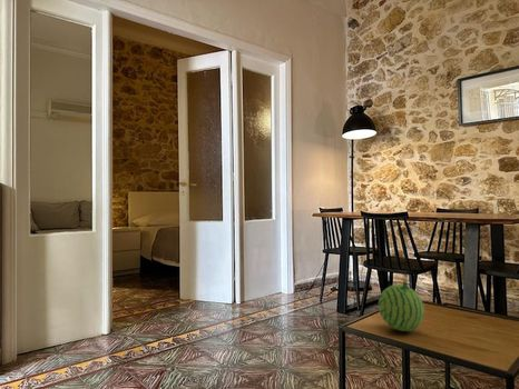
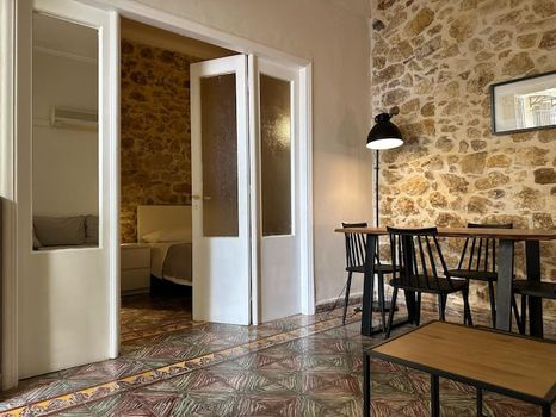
- fruit [378,279,425,332]
